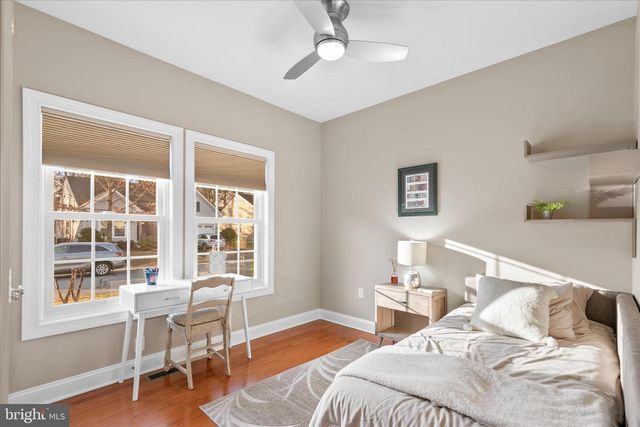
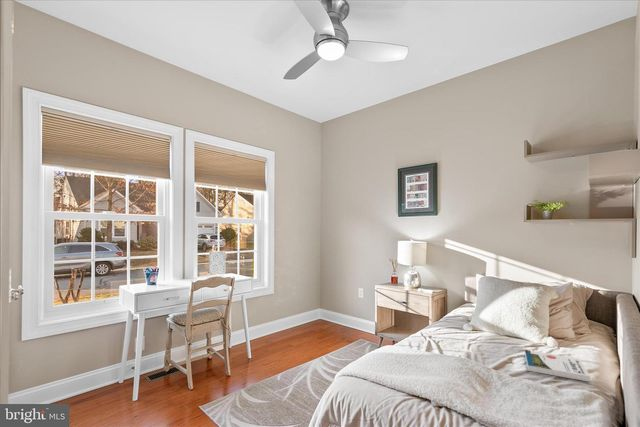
+ book [524,349,591,383]
